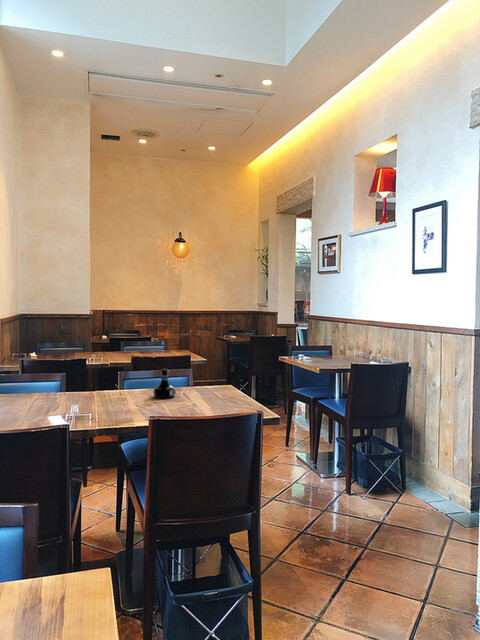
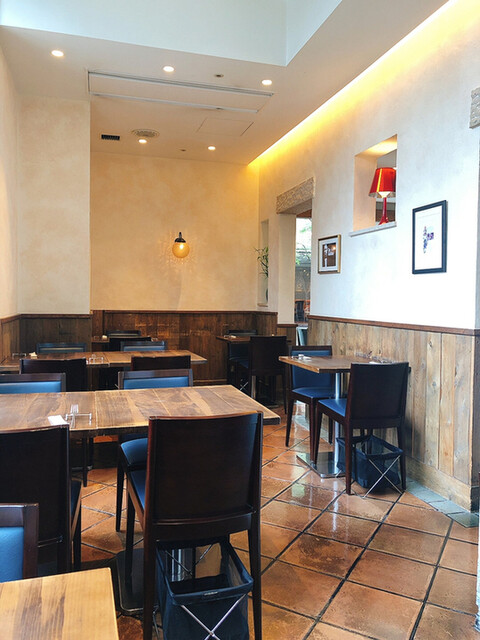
- tequila bottle [152,368,177,399]
